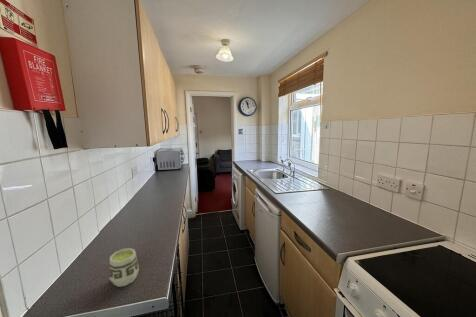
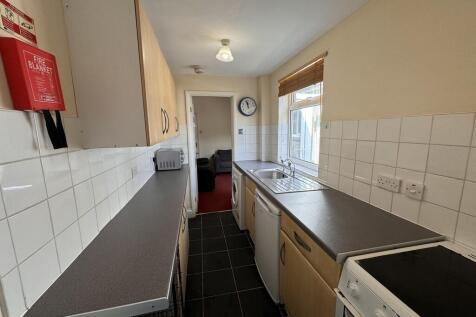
- cup [109,247,140,288]
